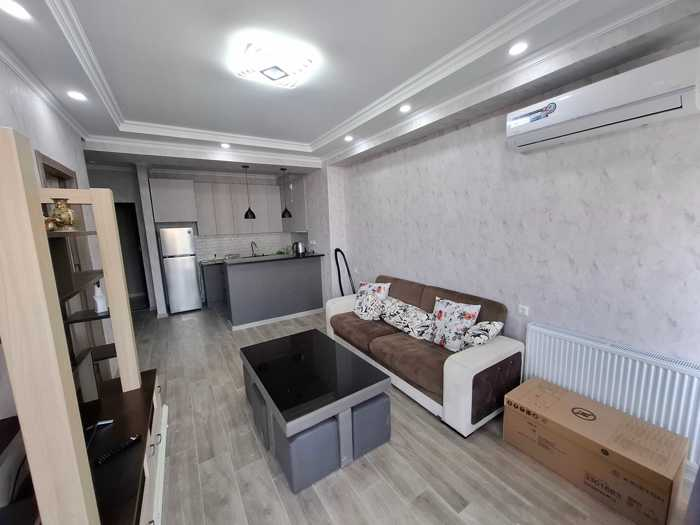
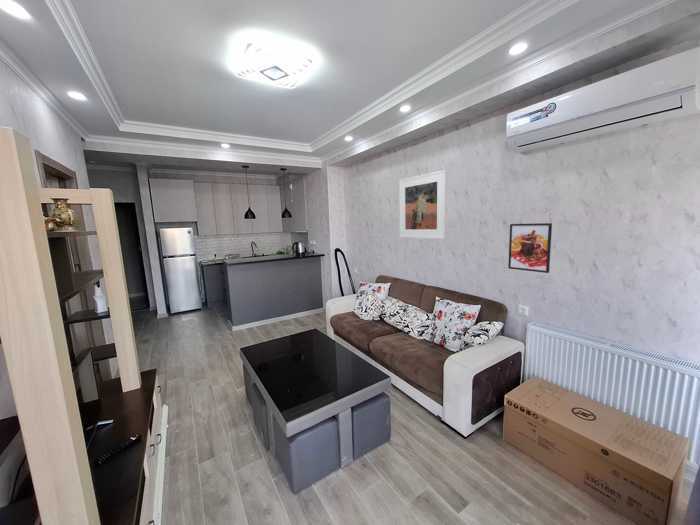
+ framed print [507,222,553,274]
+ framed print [398,169,447,240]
